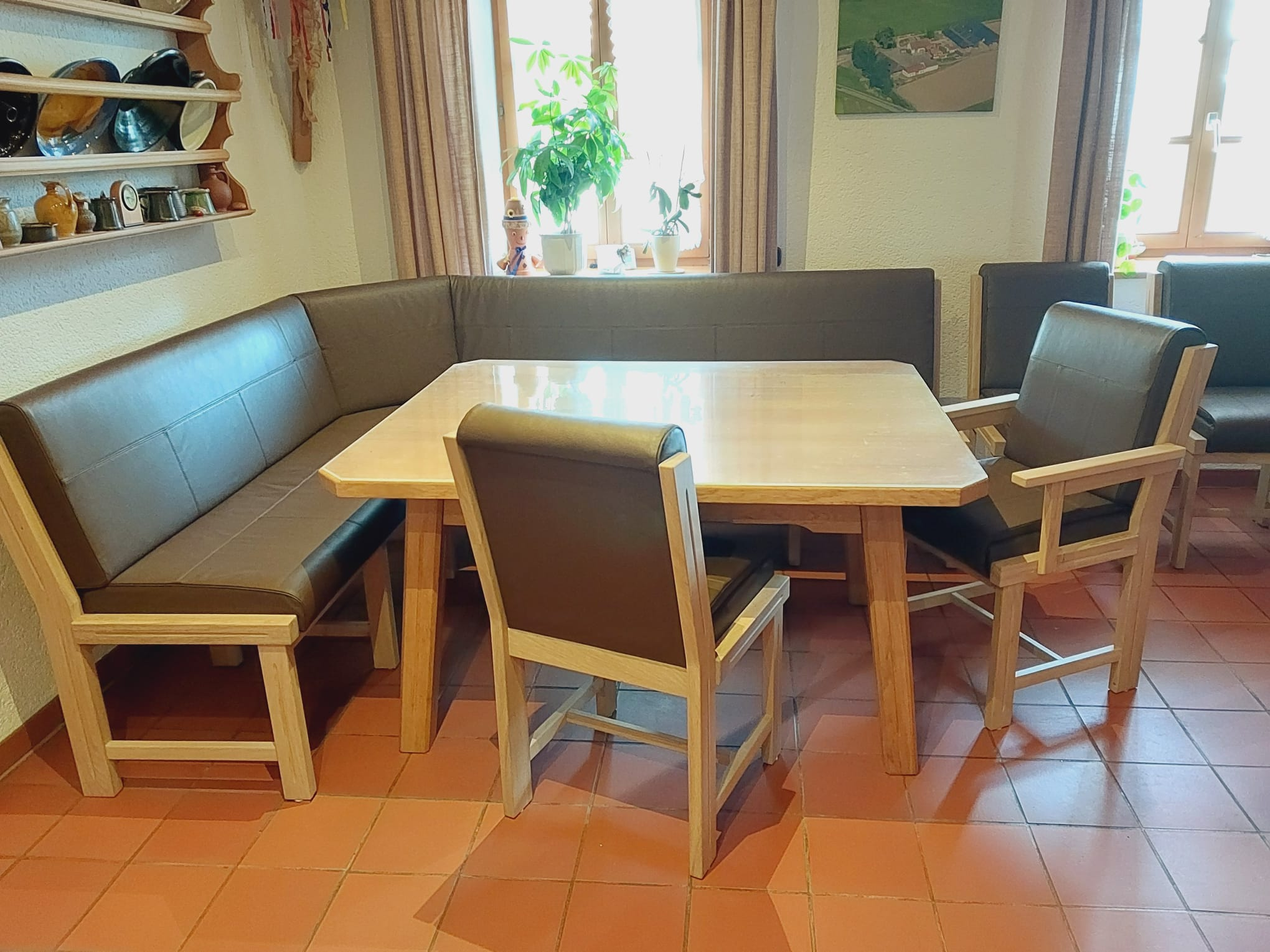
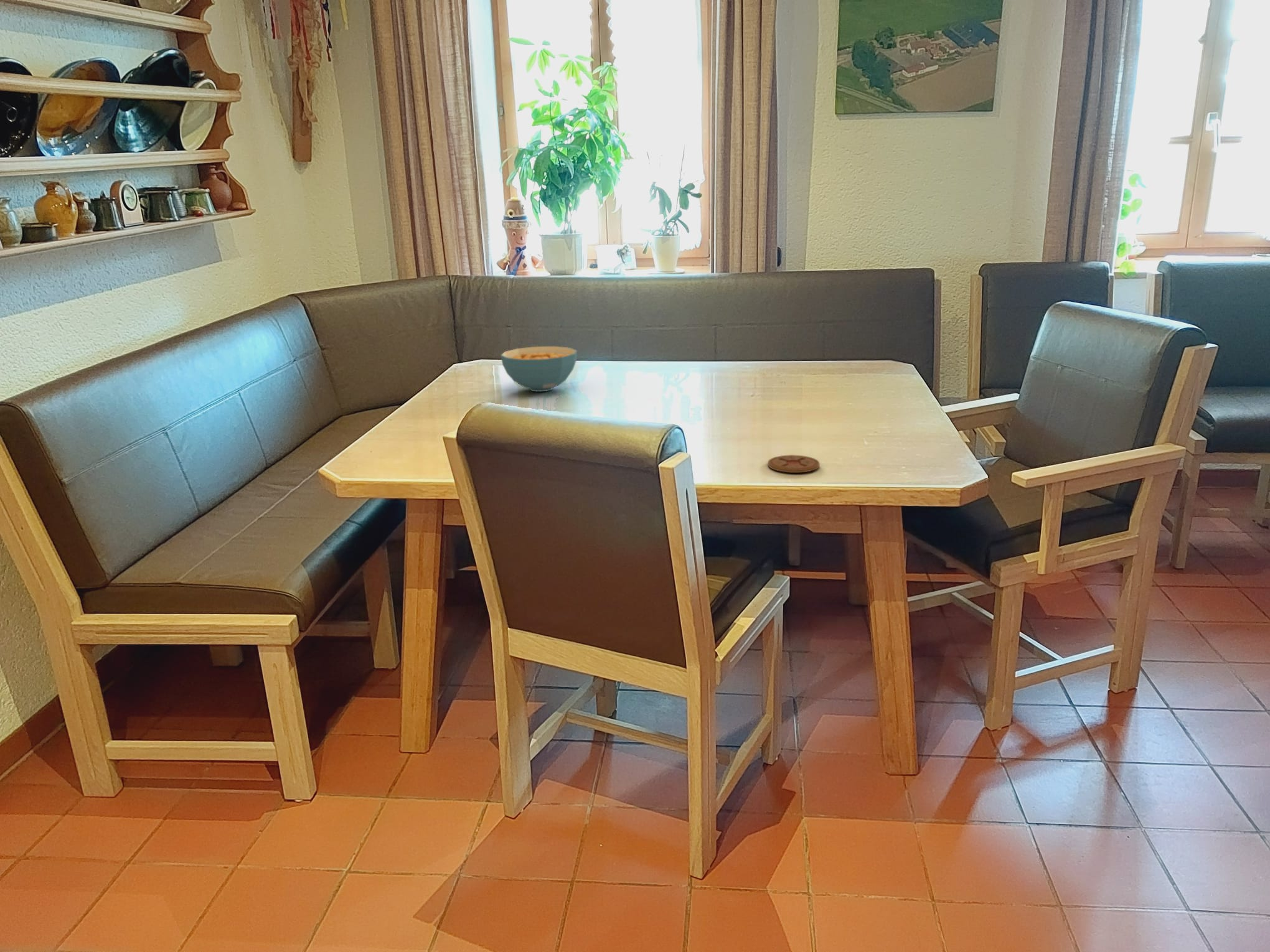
+ cereal bowl [500,346,578,392]
+ coaster [767,454,821,474]
